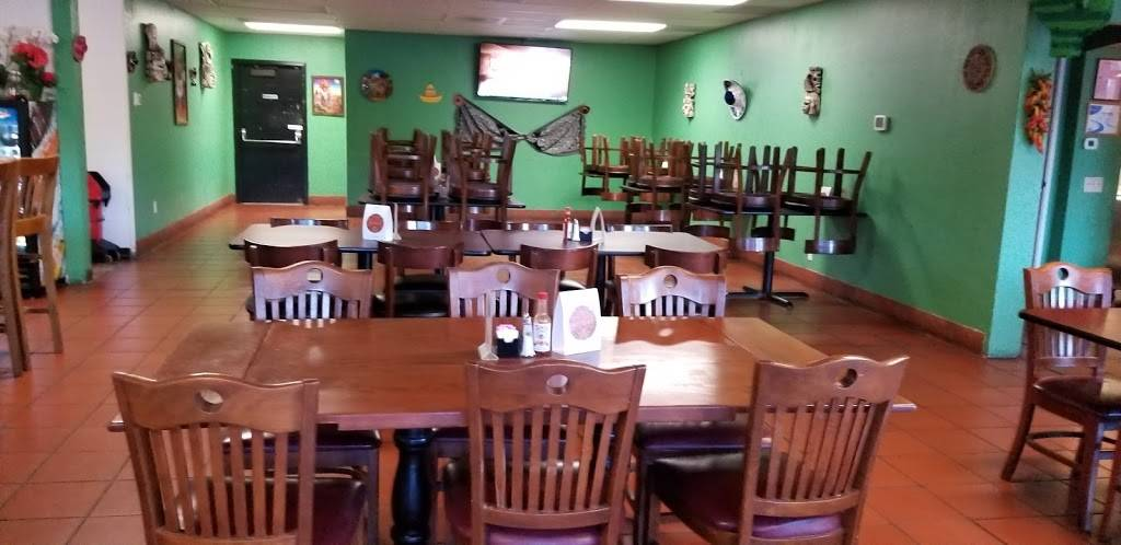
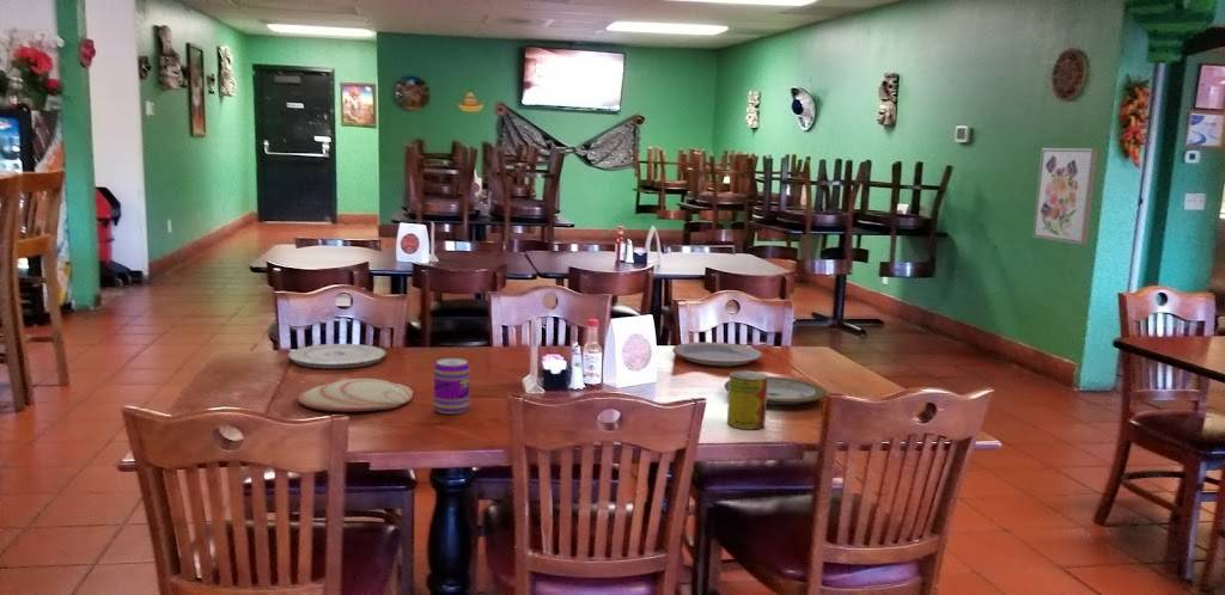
+ plate [297,378,414,412]
+ plate [723,375,828,406]
+ plate [287,343,388,369]
+ plate [671,341,763,367]
+ beverage can [433,357,471,415]
+ wall art [1031,147,1099,246]
+ beverage can [726,369,769,430]
